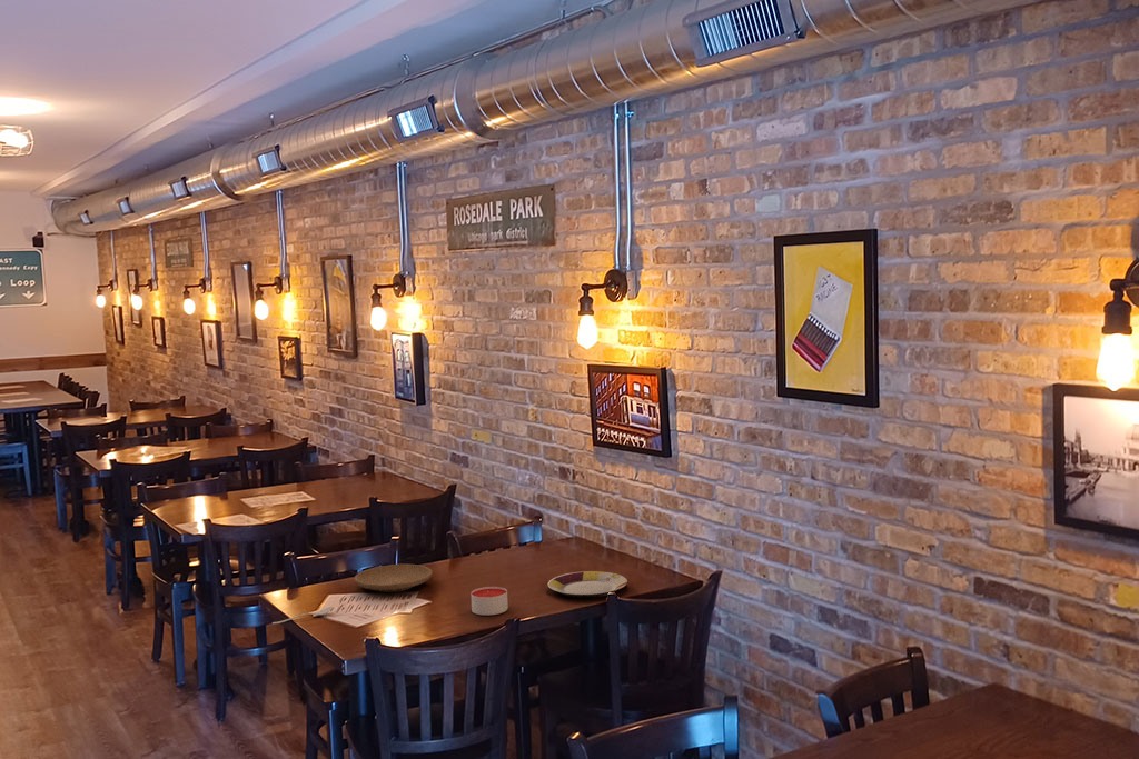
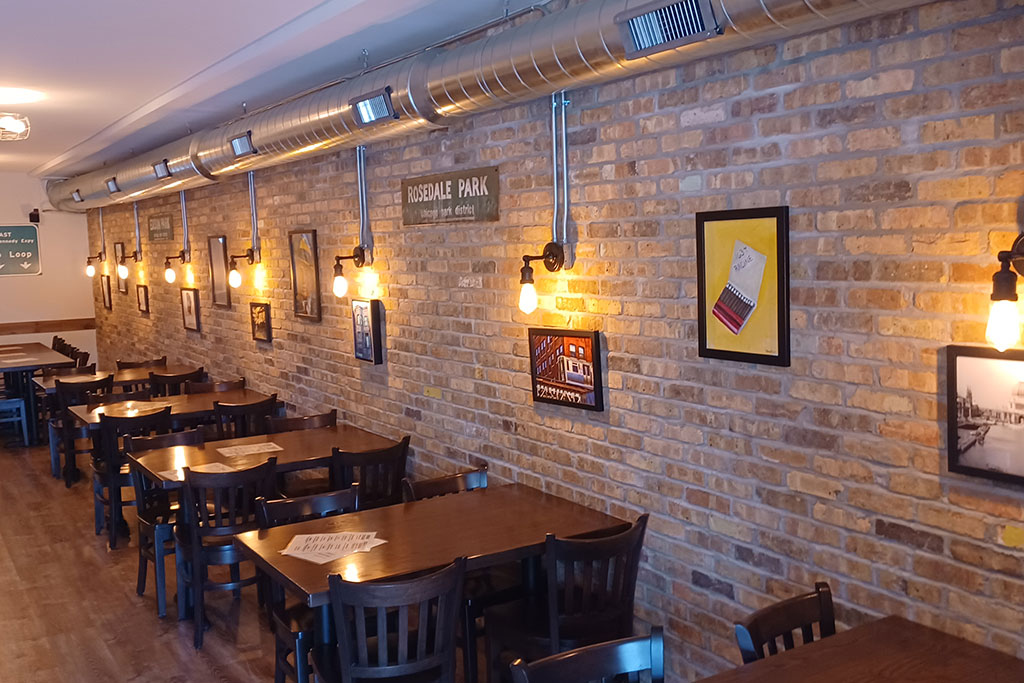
- plate [354,563,434,593]
- spoon [271,605,334,625]
- candle [469,586,509,617]
- plate [547,570,628,599]
